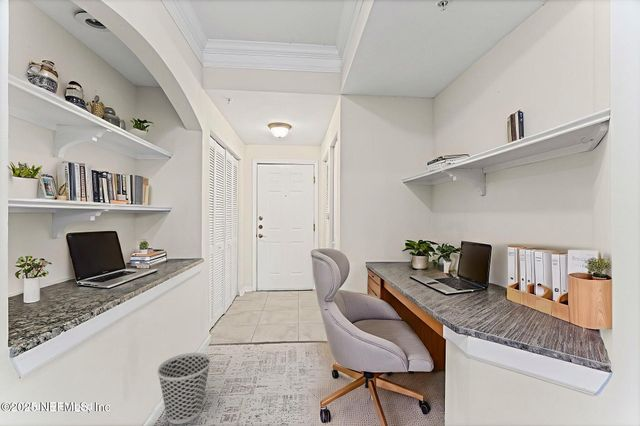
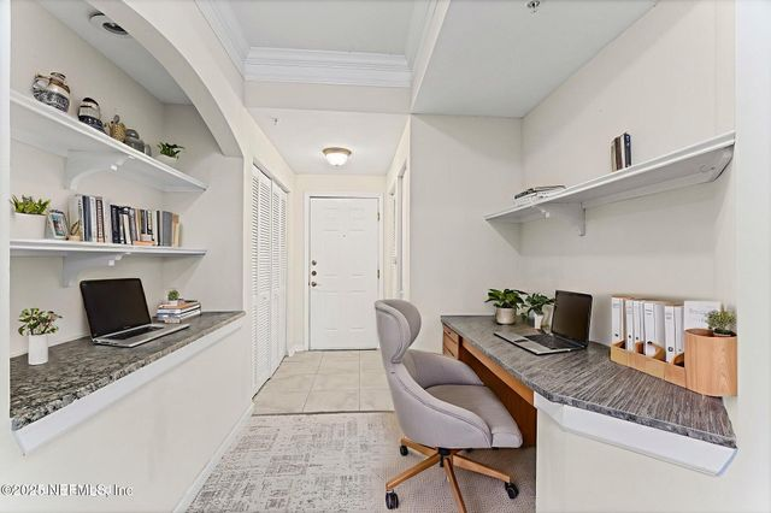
- wastebasket [156,352,212,425]
